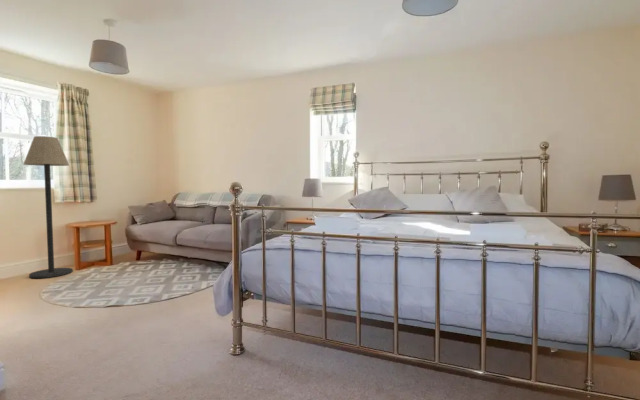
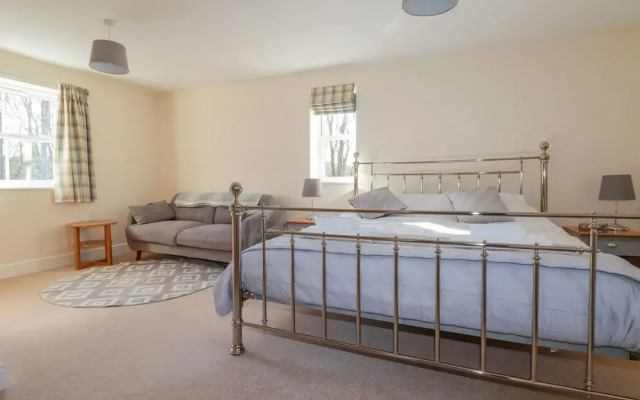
- floor lamp [23,135,74,279]
